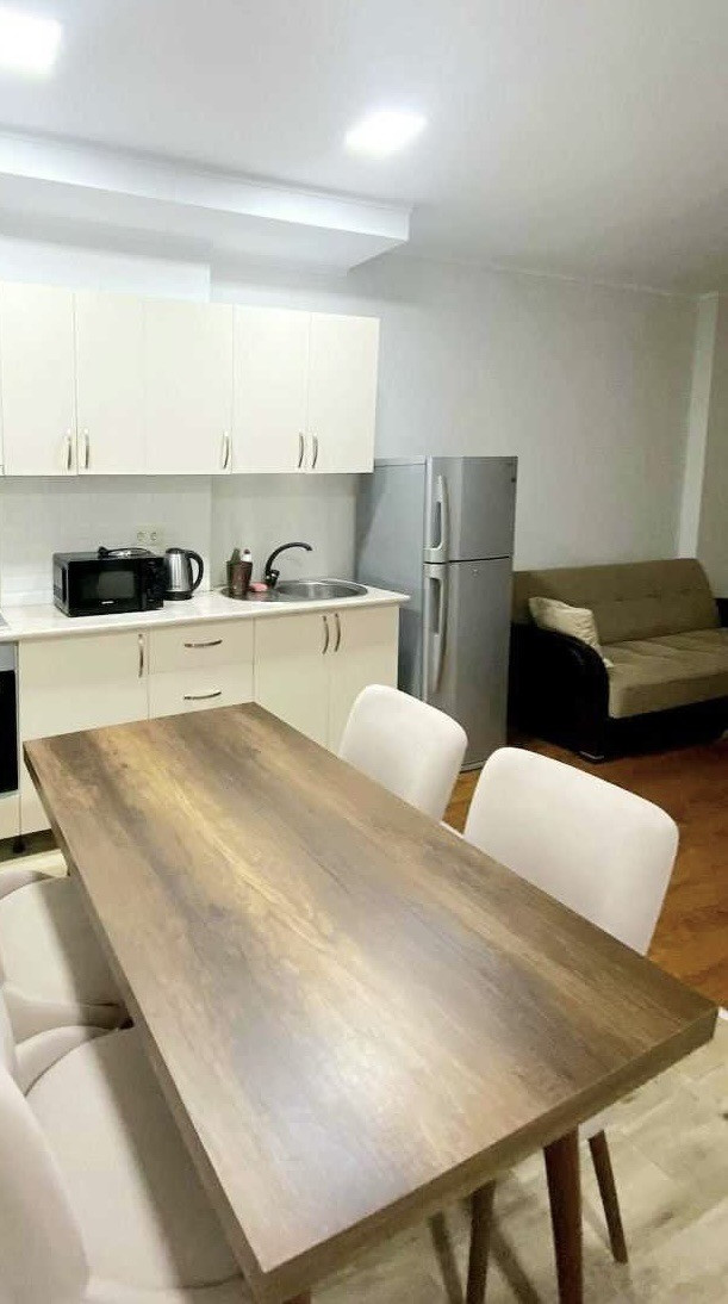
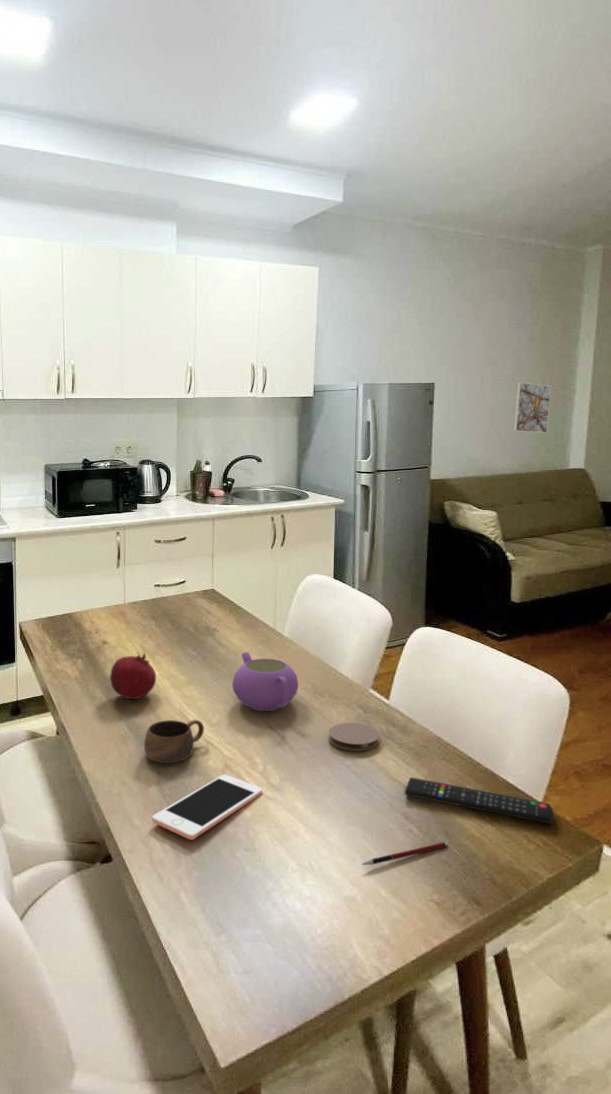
+ pen [361,841,449,866]
+ teapot [231,651,299,712]
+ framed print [512,381,552,434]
+ cup [143,719,205,764]
+ cell phone [151,774,263,841]
+ remote control [403,776,554,825]
+ coaster [328,722,380,752]
+ fruit [109,651,157,700]
